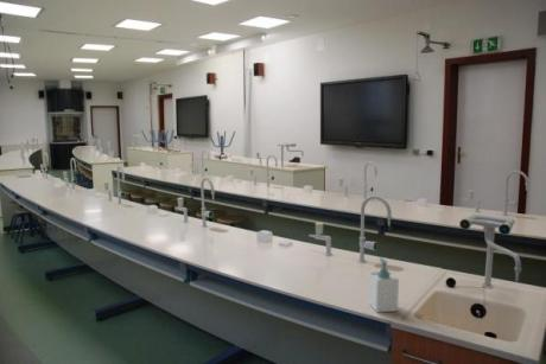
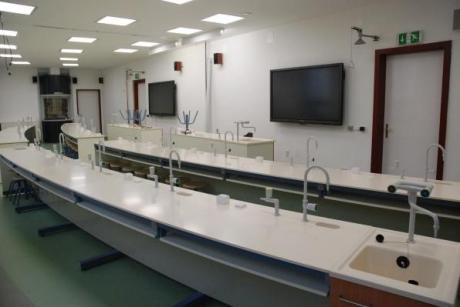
- soap bottle [368,256,400,313]
